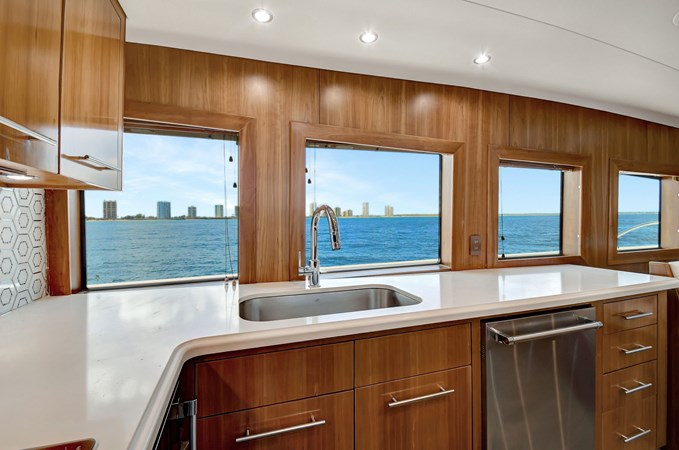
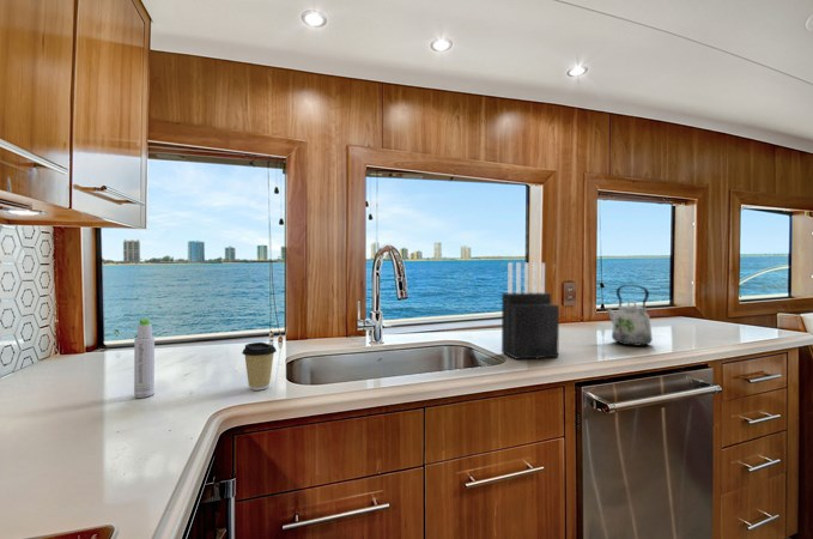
+ kettle [605,284,654,347]
+ bottle [133,317,156,399]
+ coffee cup [241,341,278,392]
+ knife block [500,261,560,361]
